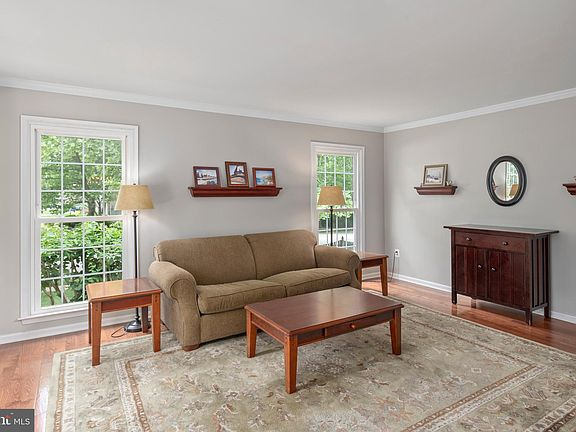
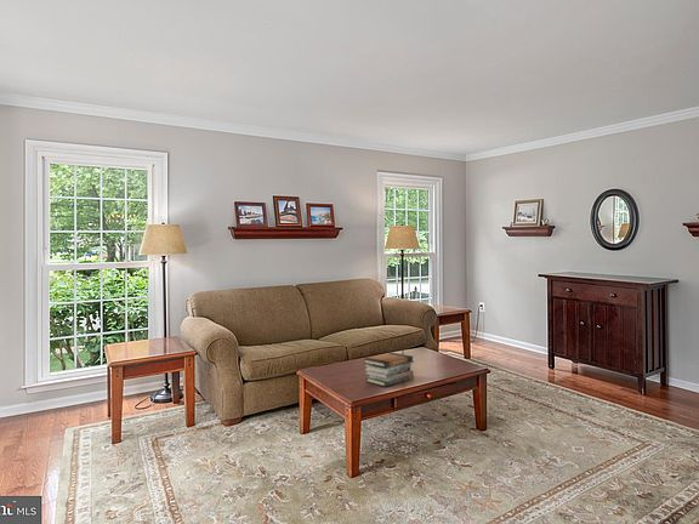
+ book stack [363,352,415,387]
